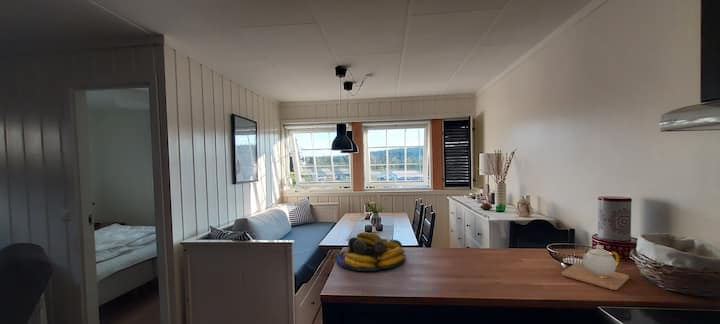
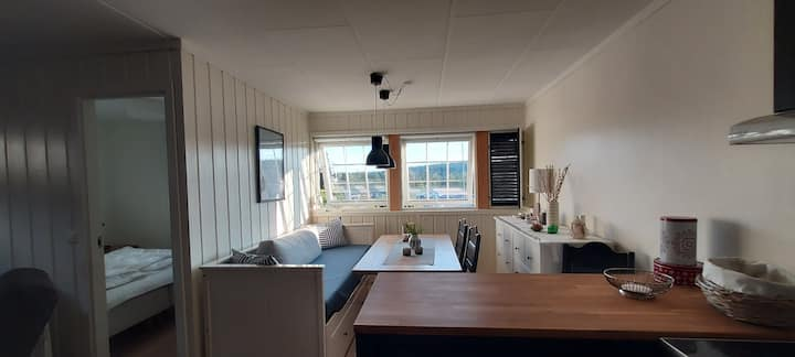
- fruit bowl [335,231,406,272]
- teapot [560,244,630,291]
